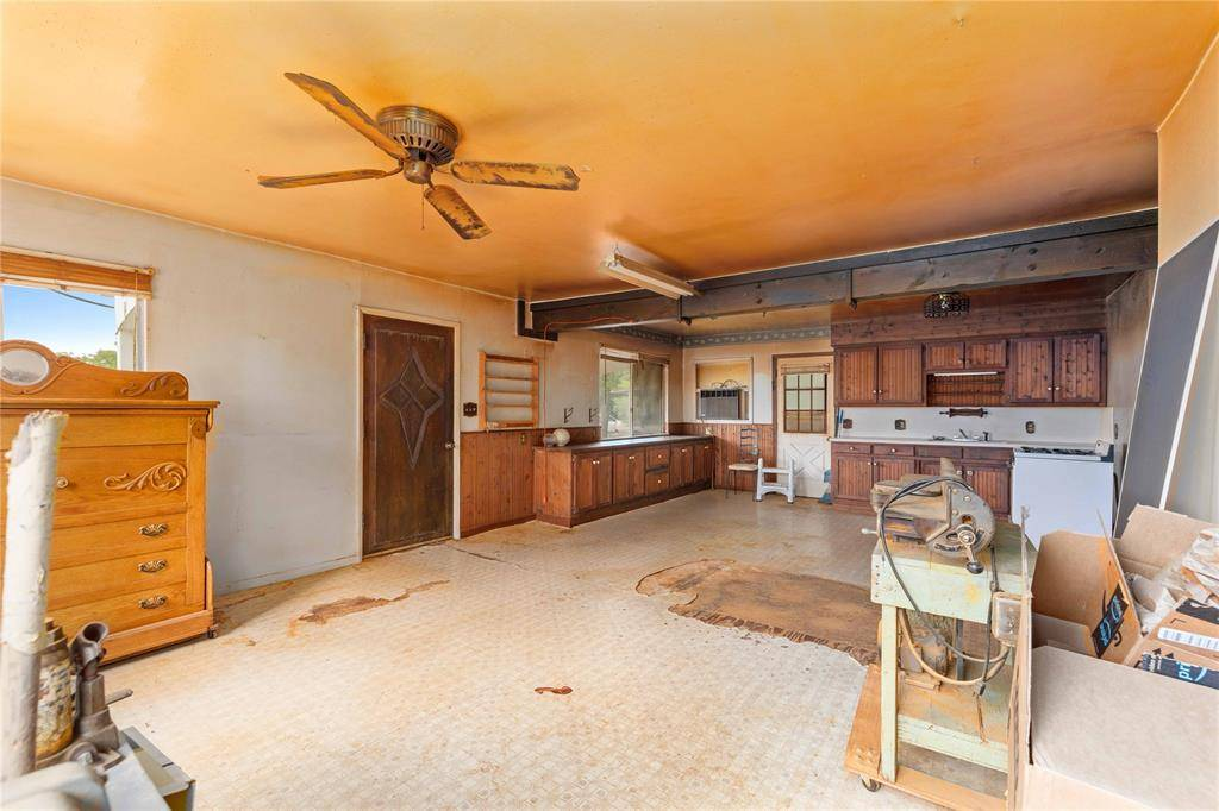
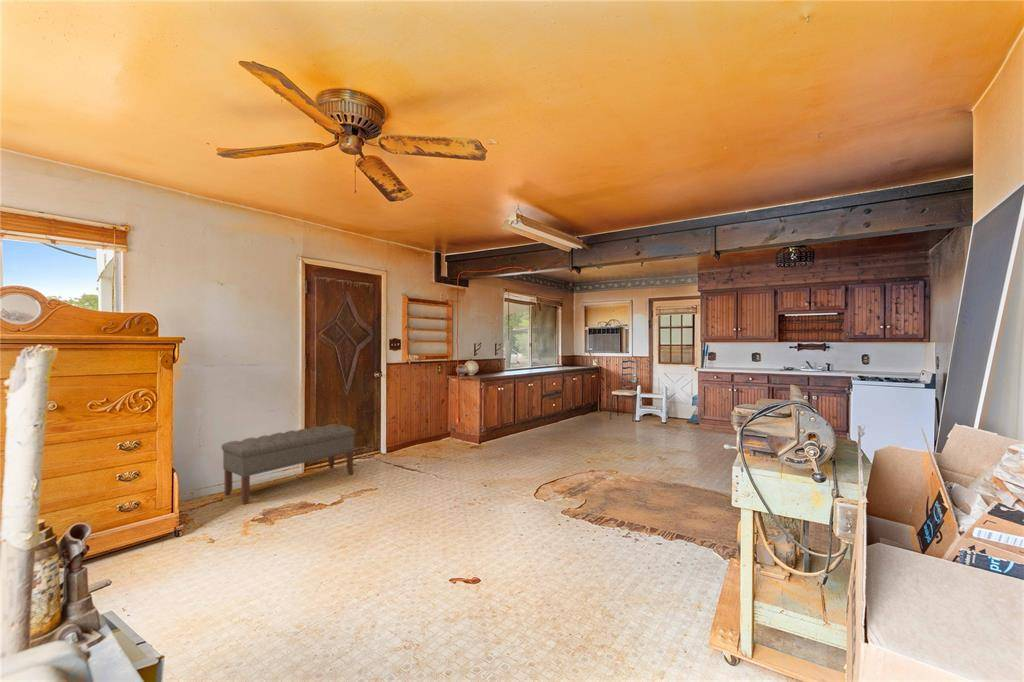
+ bench [221,423,356,506]
